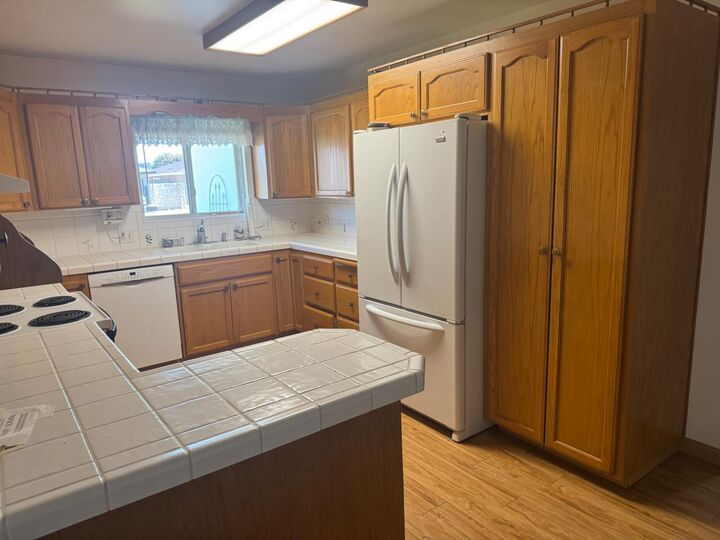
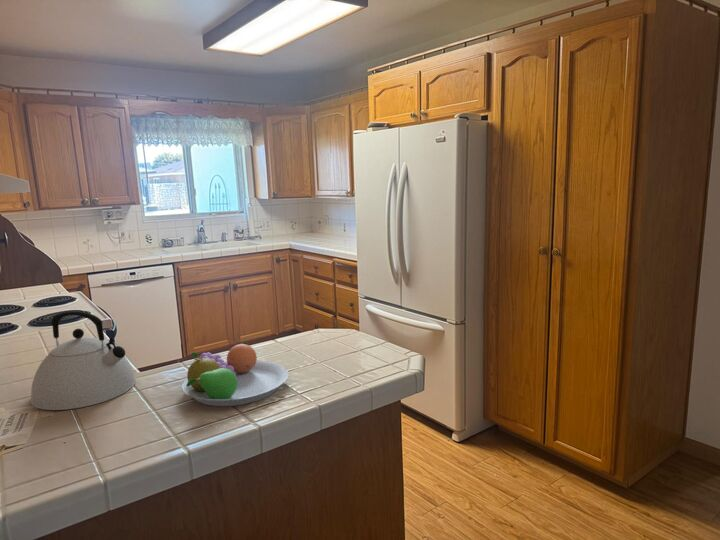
+ fruit bowl [181,341,289,407]
+ kettle [30,310,137,411]
